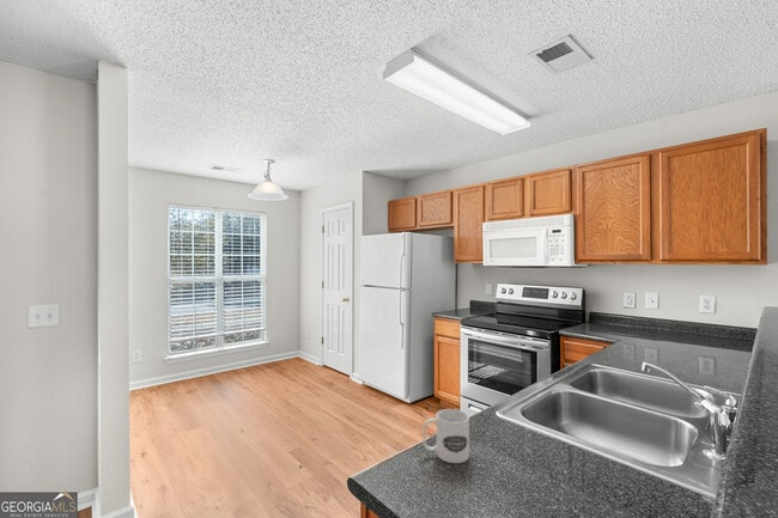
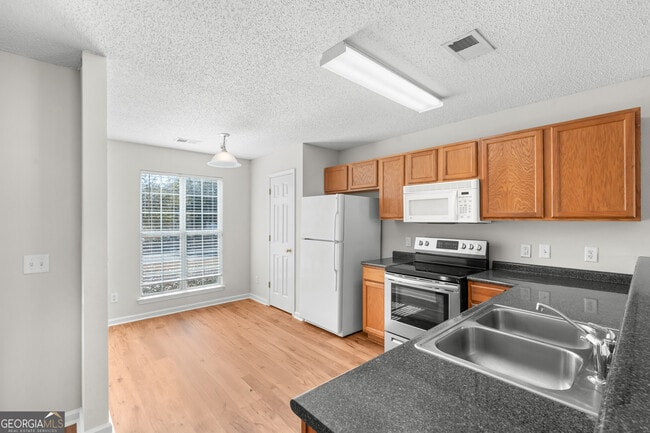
- mug [421,408,470,464]
